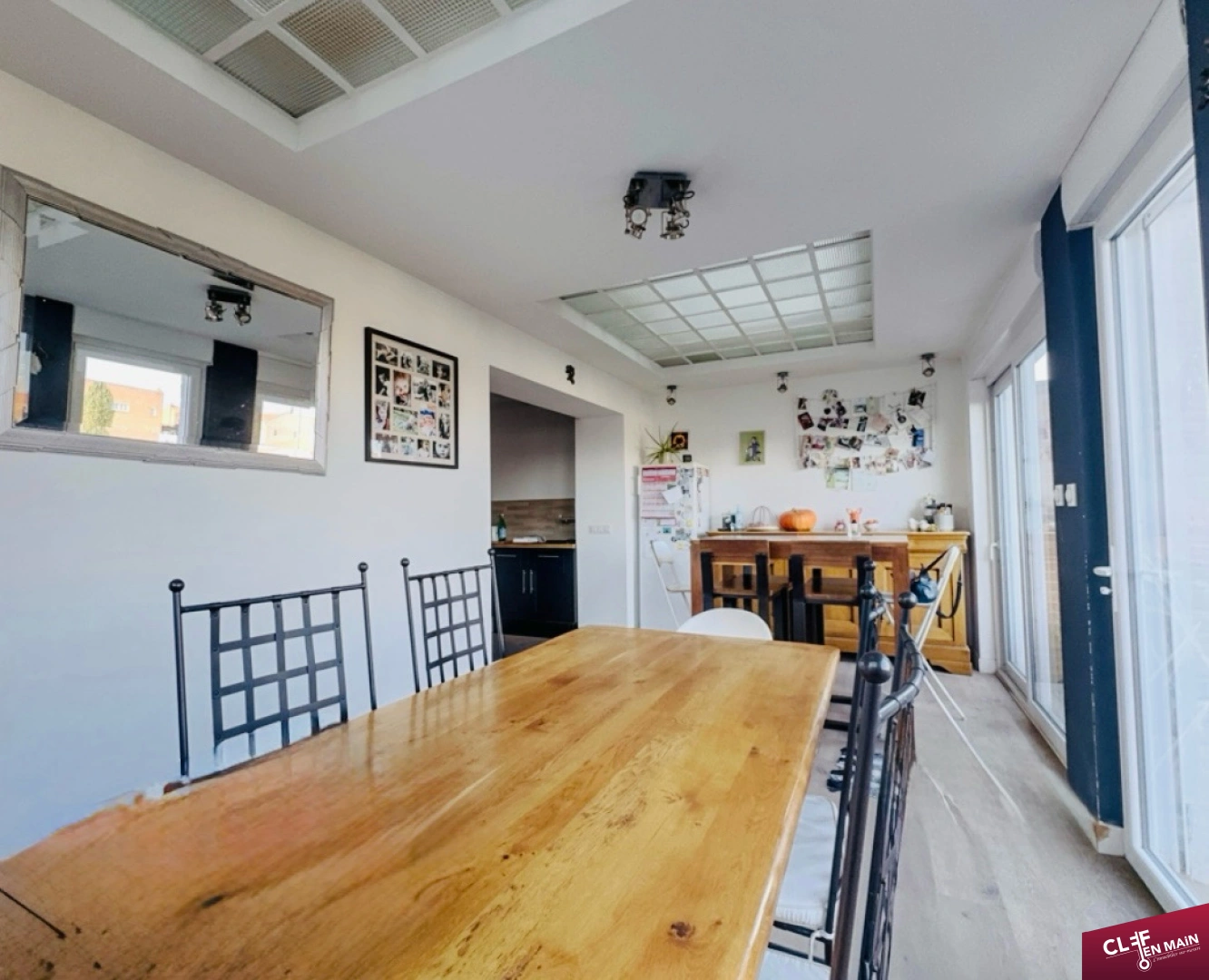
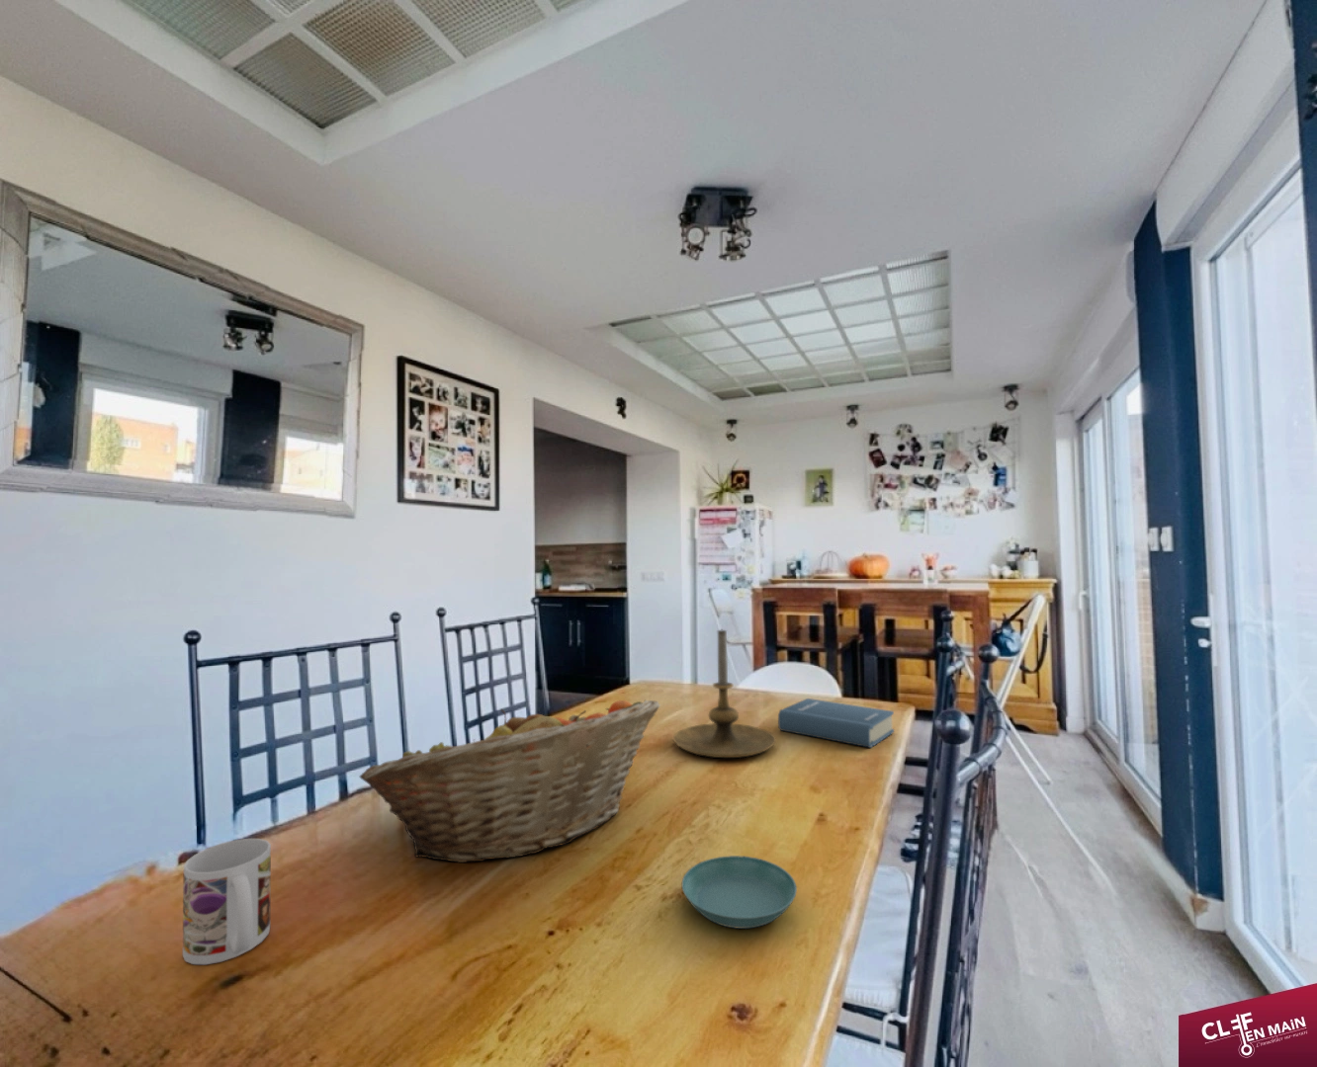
+ candle holder [672,629,777,759]
+ mug [182,837,272,966]
+ hardback book [777,698,894,749]
+ fruit basket [358,699,660,863]
+ saucer [681,855,797,930]
